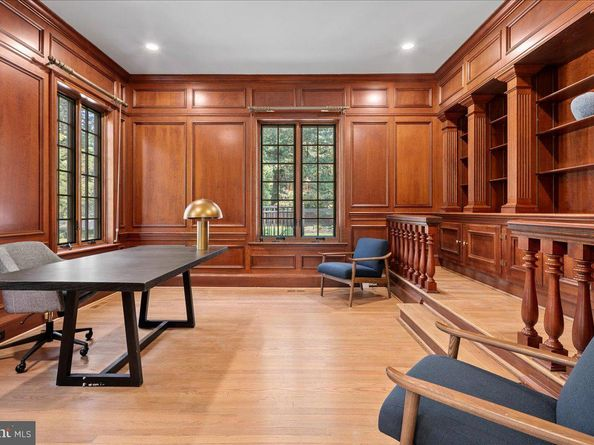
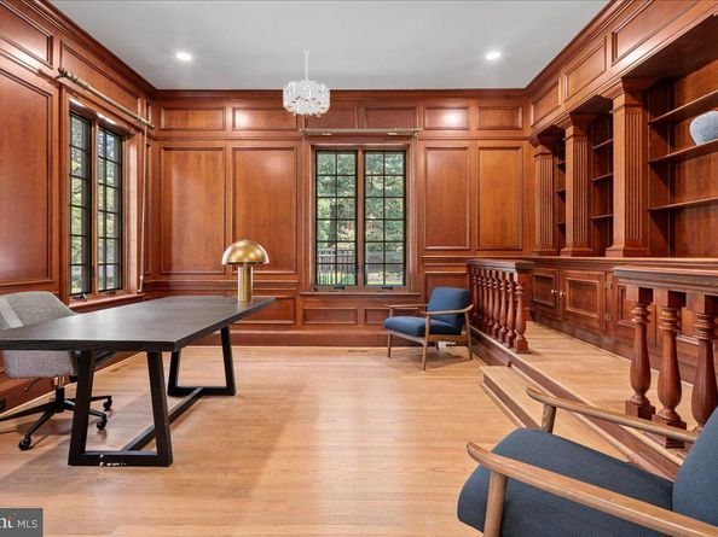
+ chandelier [282,49,331,119]
